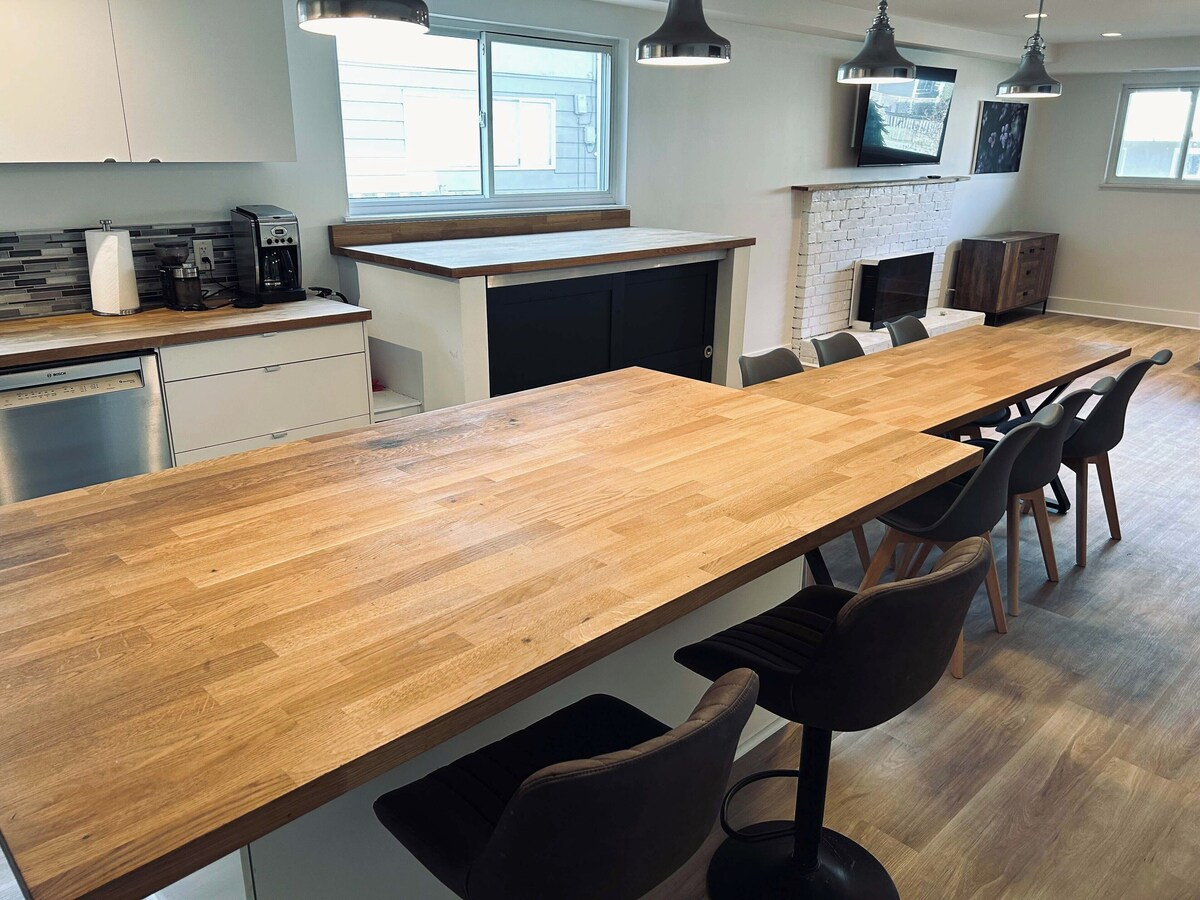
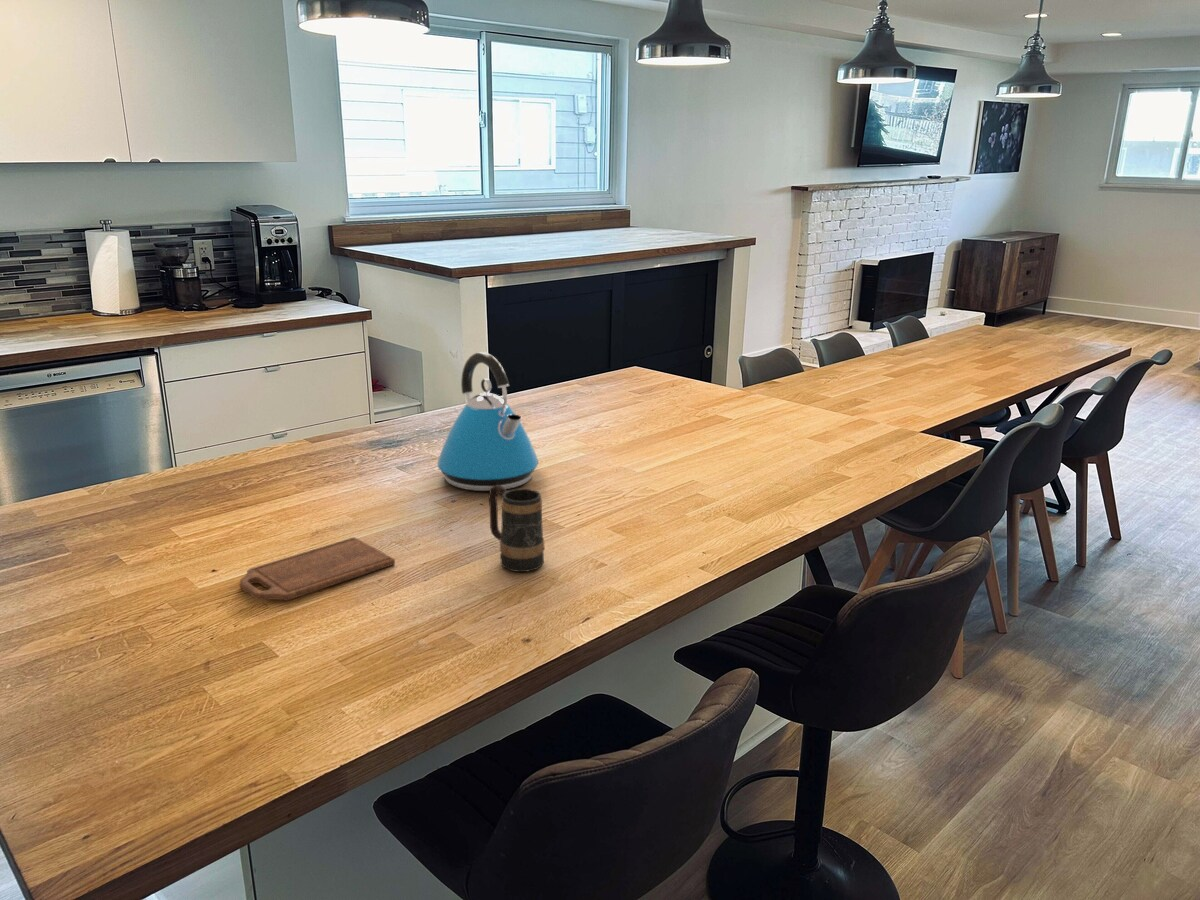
+ kettle [436,351,539,492]
+ cutting board [239,536,396,602]
+ mug [488,485,546,573]
